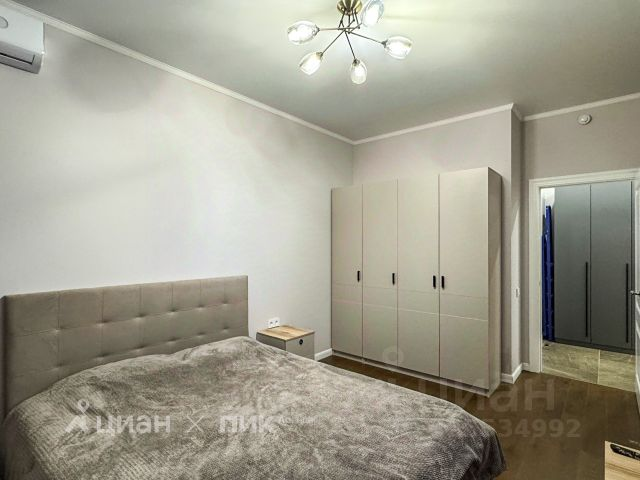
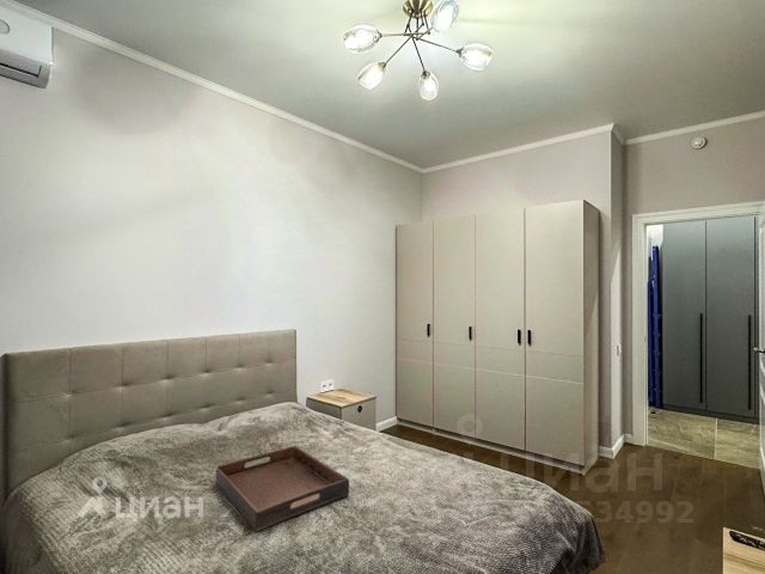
+ serving tray [215,445,350,532]
